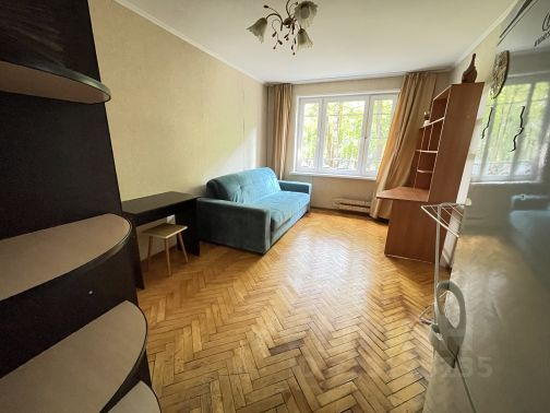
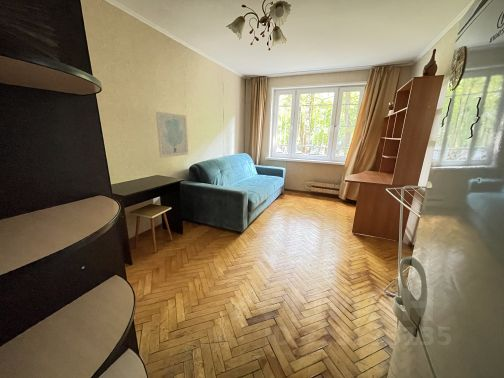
+ wall art [155,111,189,159]
